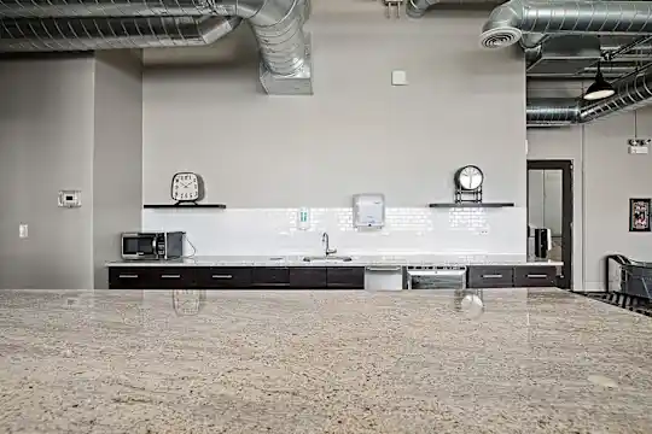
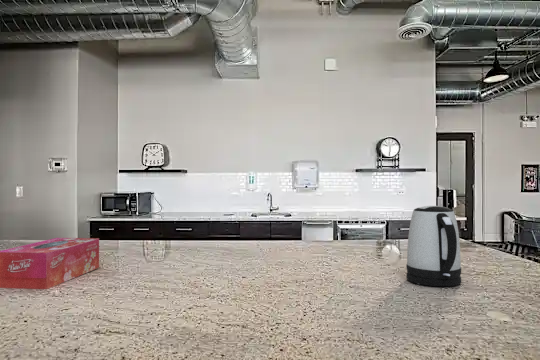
+ kettle [405,205,462,287]
+ tissue box [0,237,100,290]
